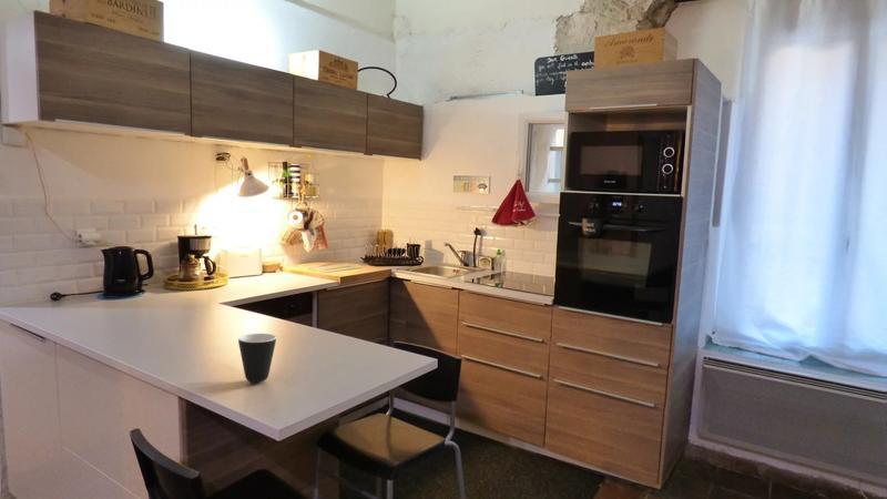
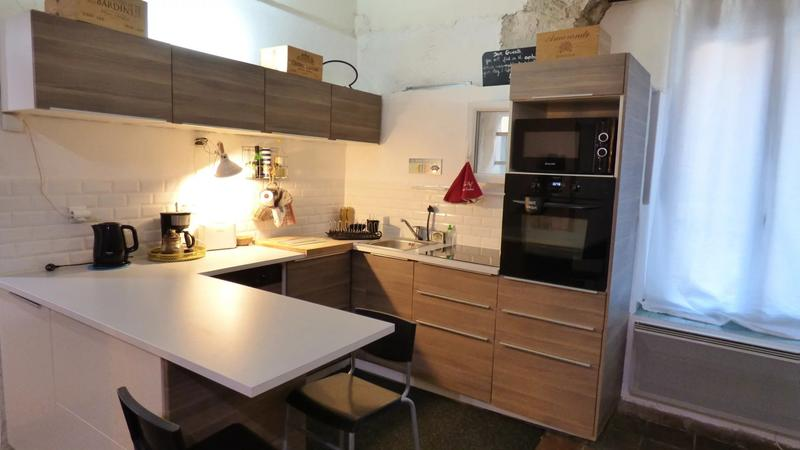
- mug [237,333,277,384]
